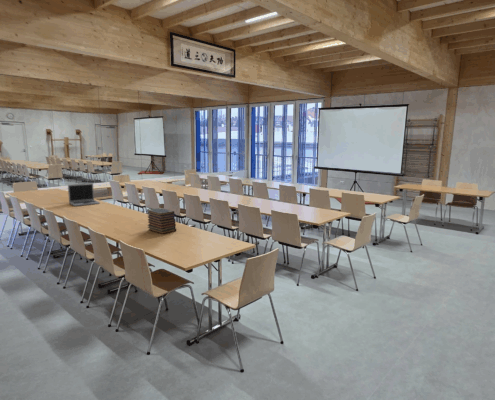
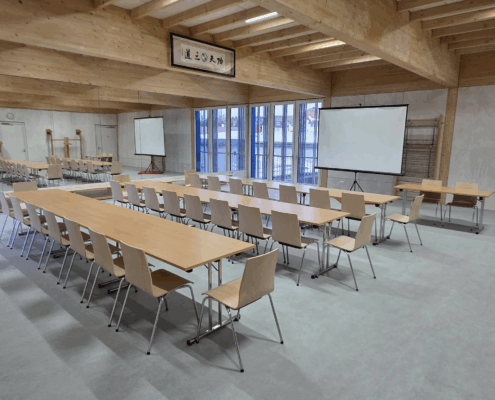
- book stack [146,207,178,235]
- laptop [67,182,101,207]
